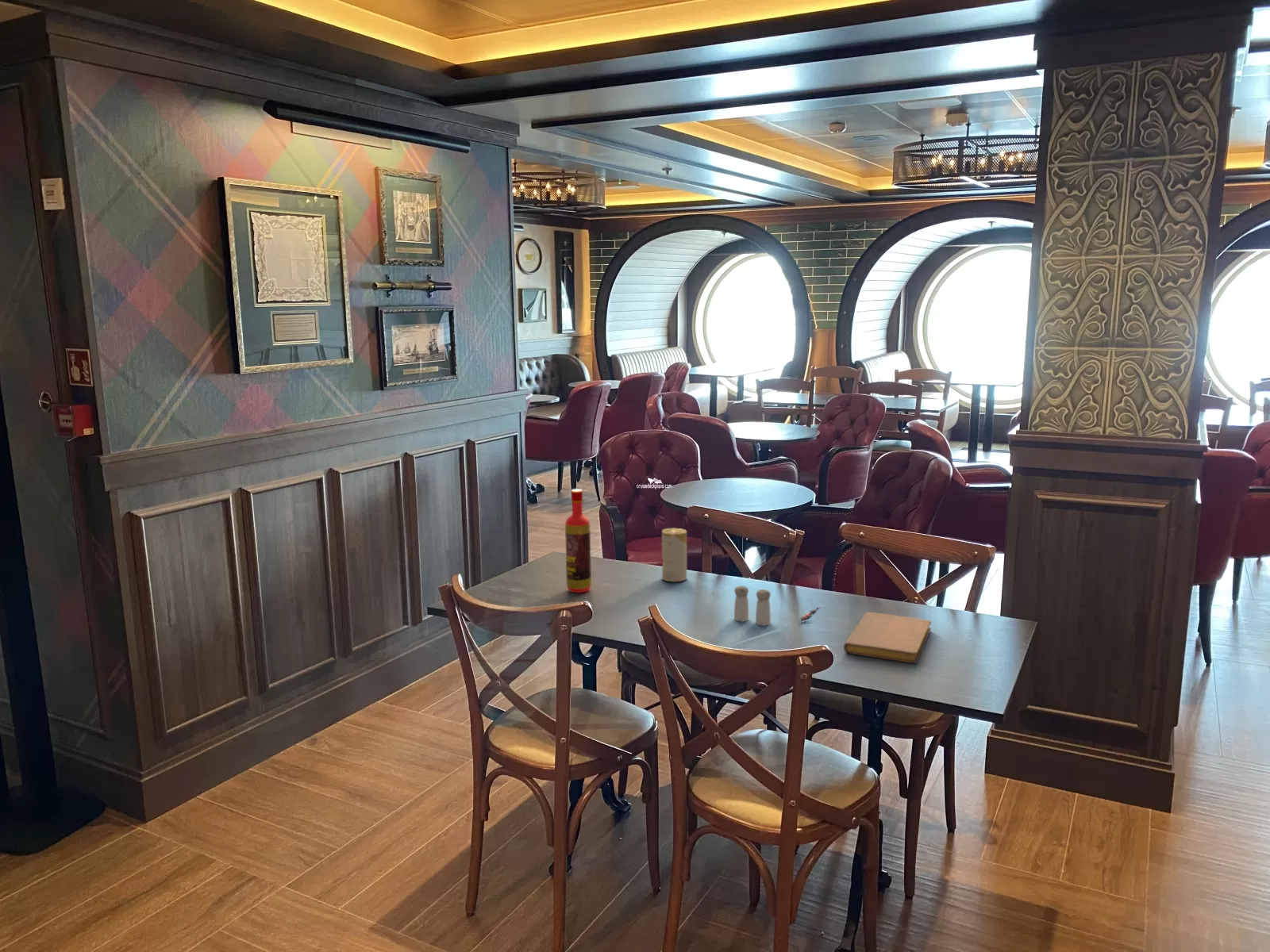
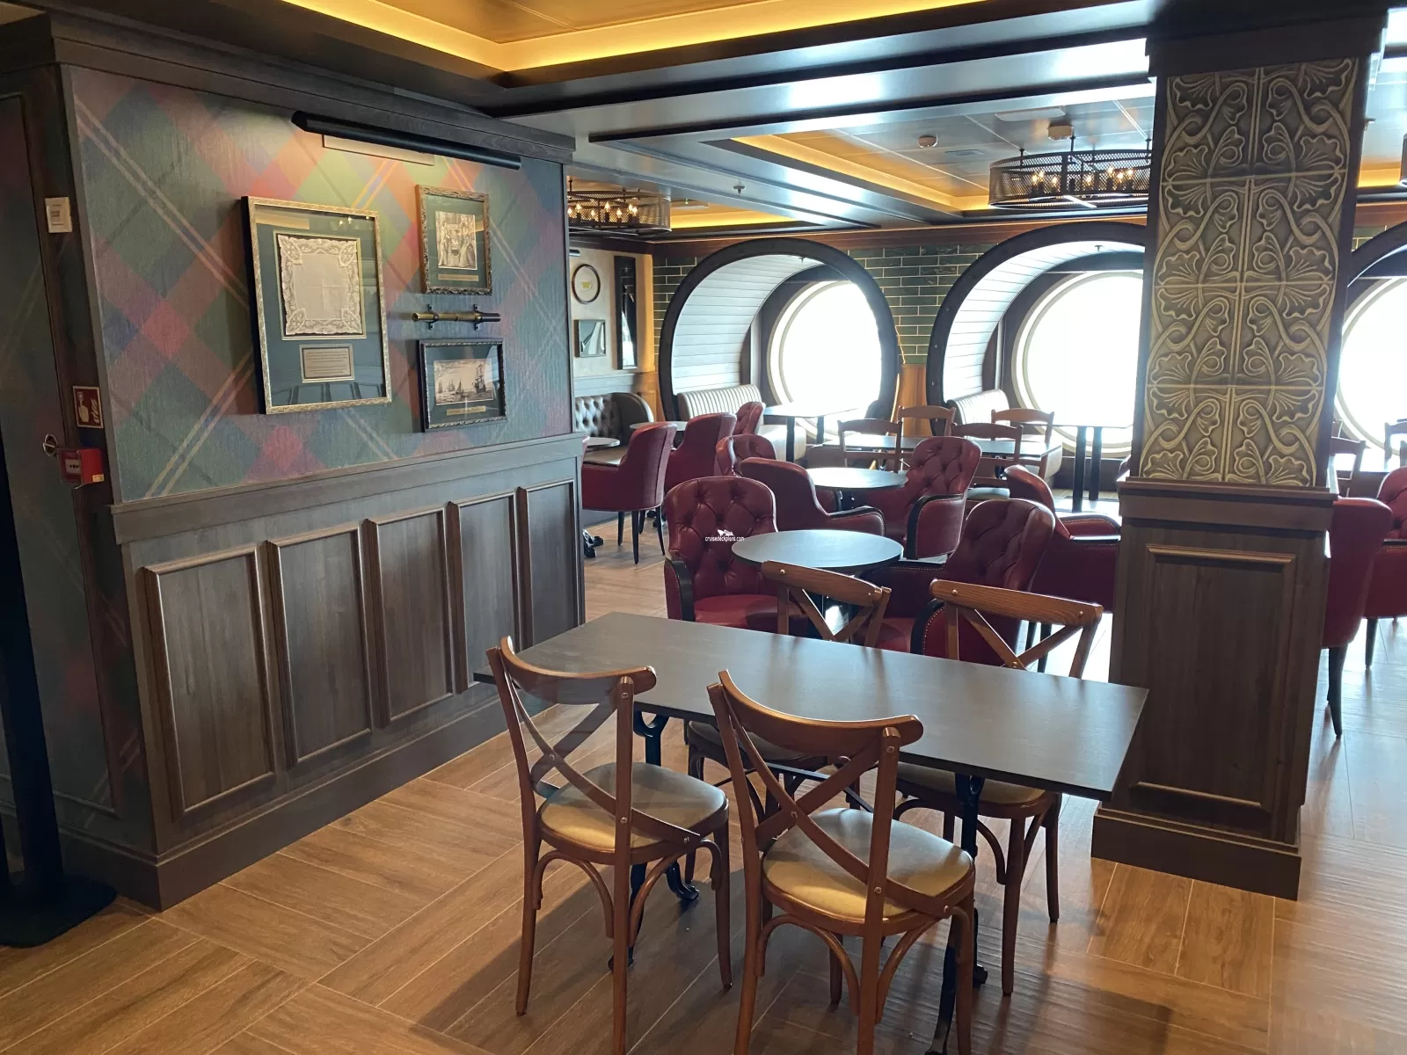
- pen [799,605,822,621]
- candle [661,528,687,582]
- salt and pepper shaker [733,585,772,626]
- bottle [564,488,592,593]
- notebook [843,612,932,664]
